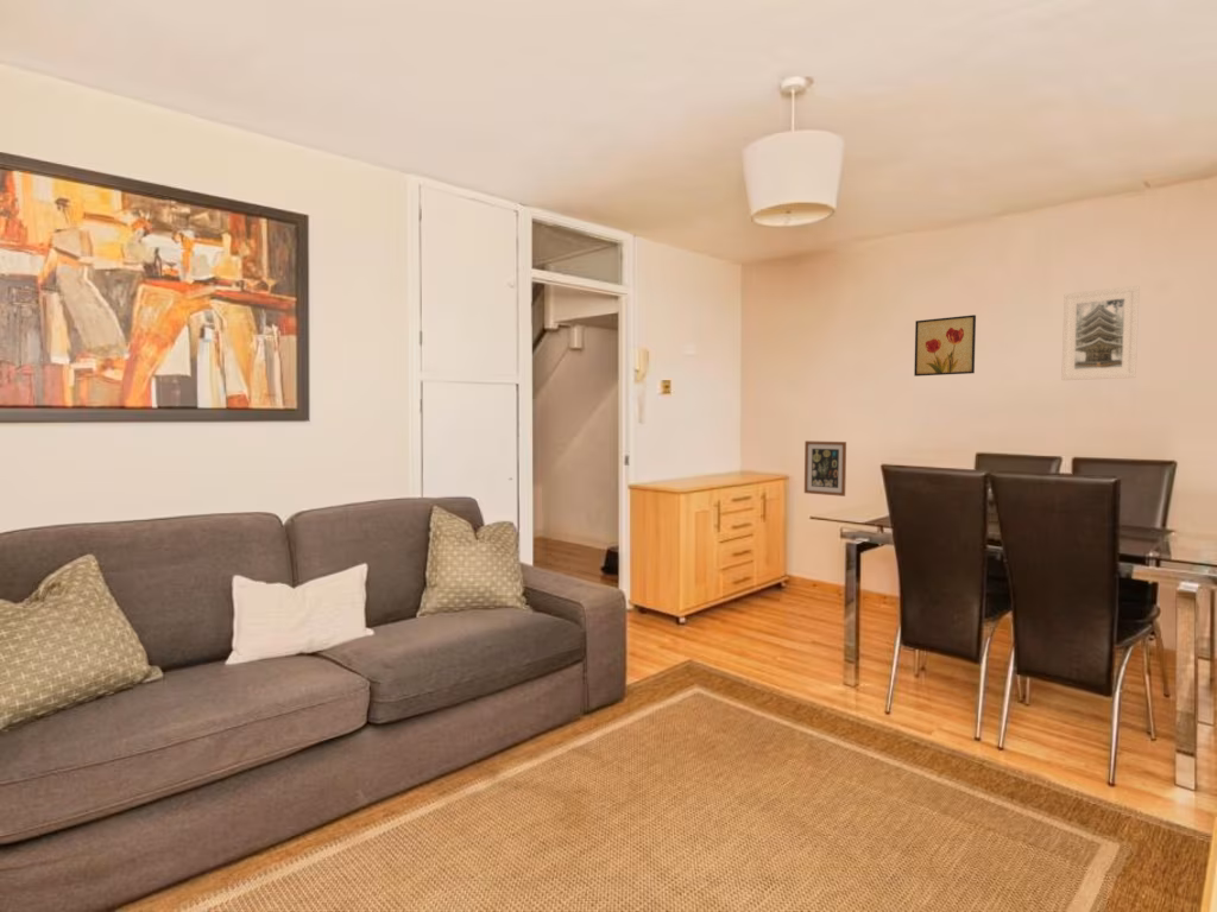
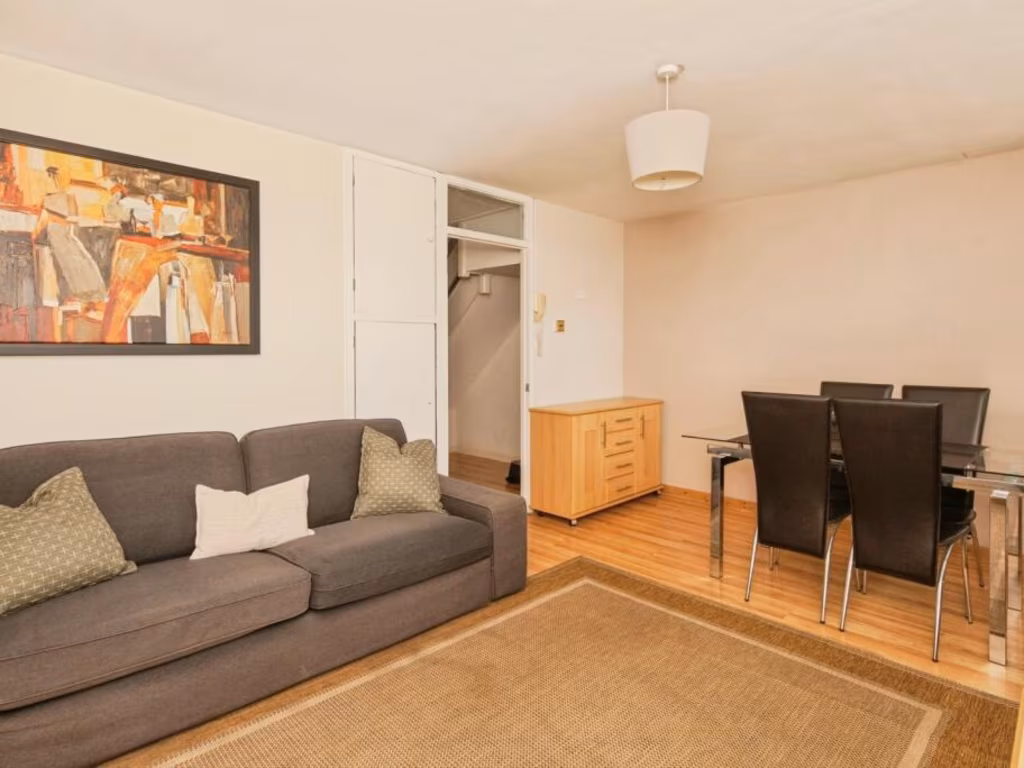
- wall art [803,439,847,498]
- wall art [913,314,977,378]
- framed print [1060,285,1140,381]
